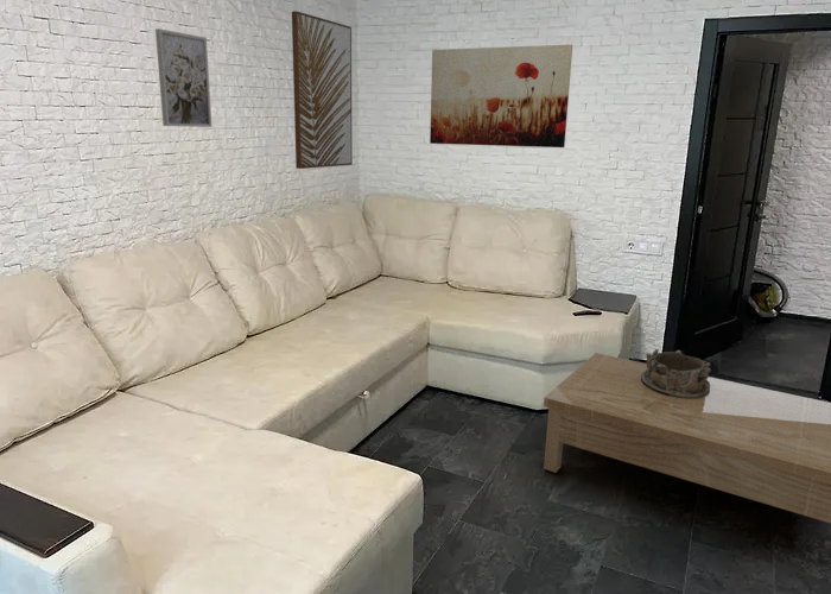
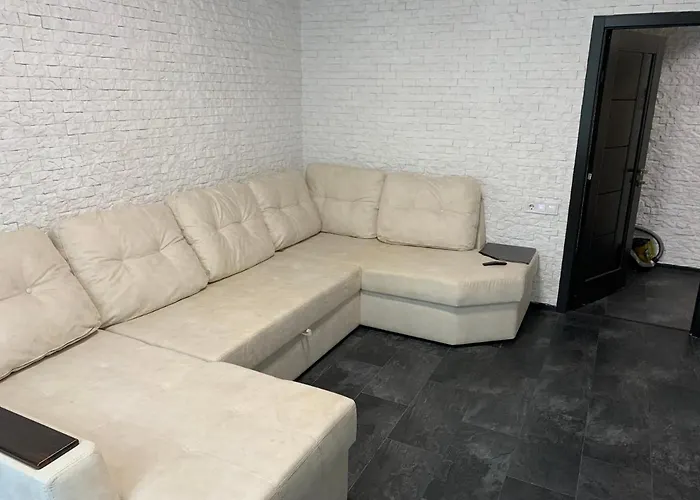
- coffee table [543,352,831,524]
- wall art [291,10,354,170]
- wall art [429,43,573,148]
- wall art [154,27,212,128]
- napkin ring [641,348,712,398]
